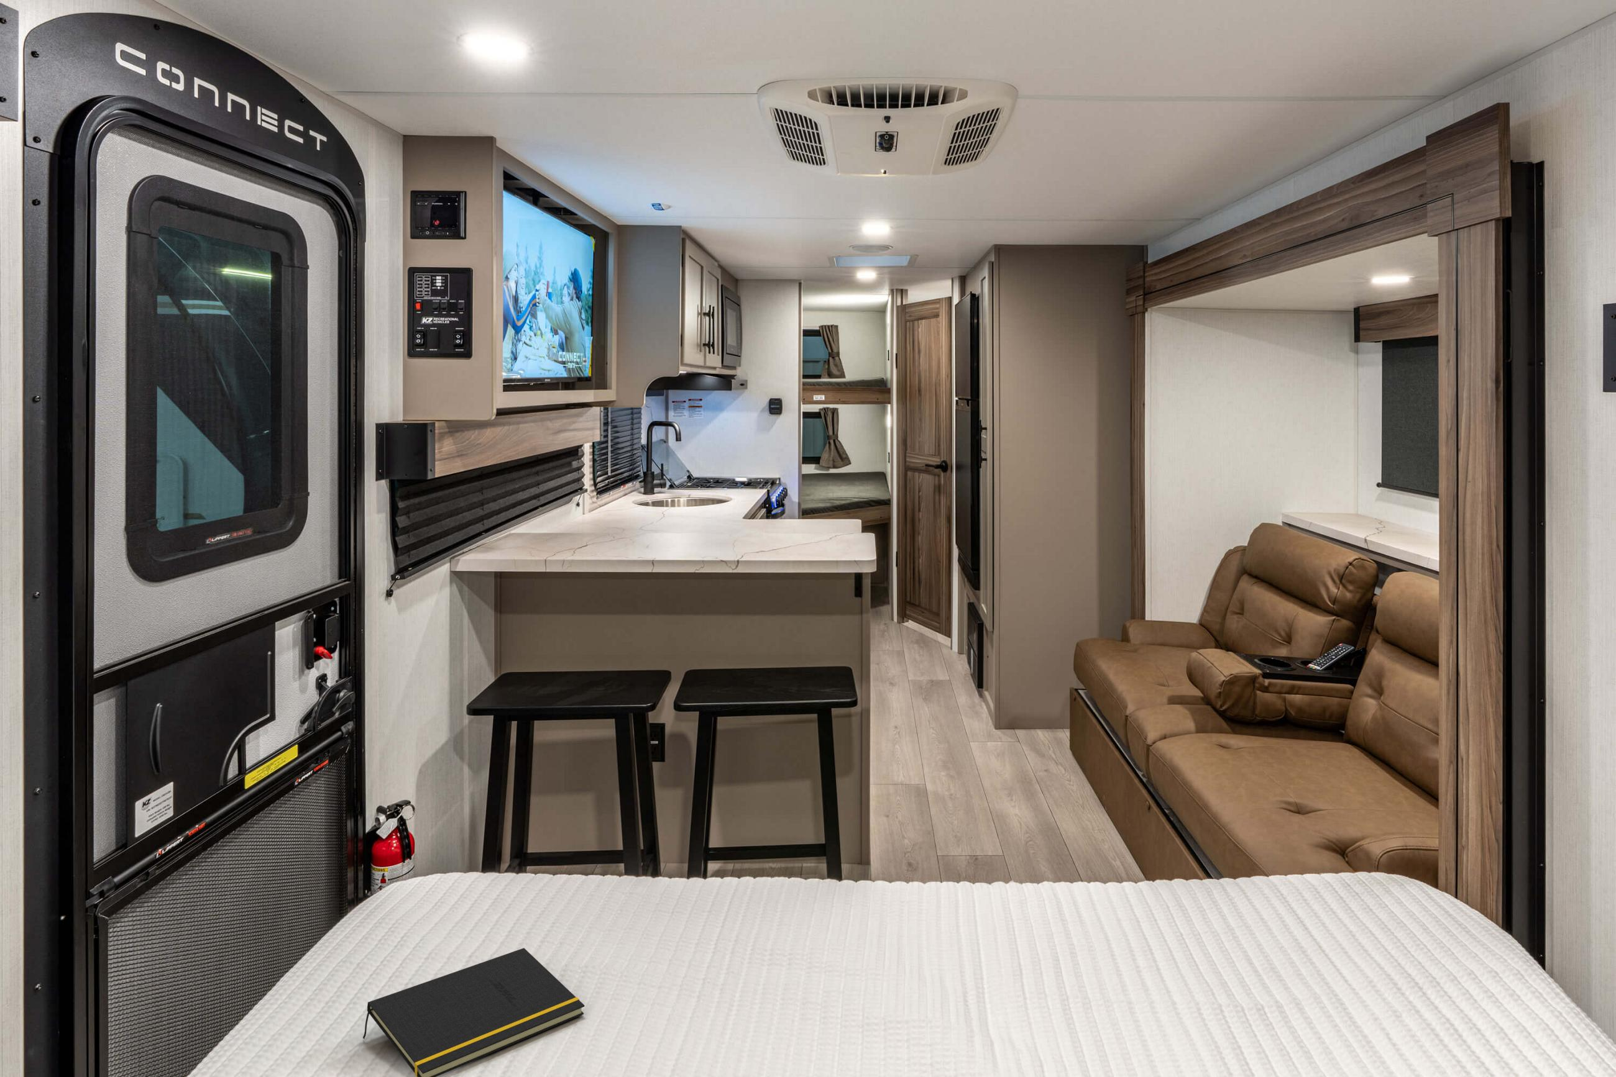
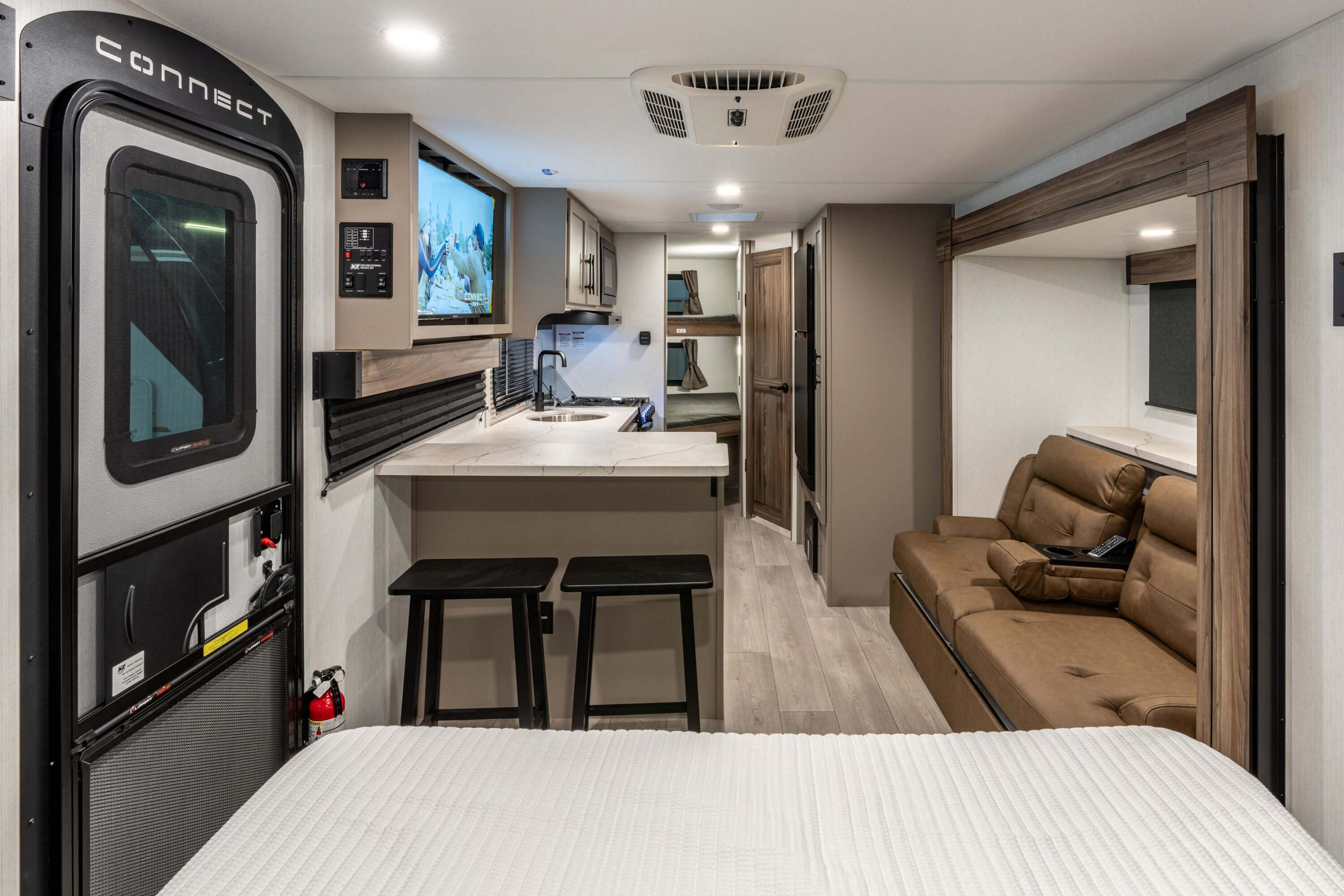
- notepad [362,947,584,1077]
